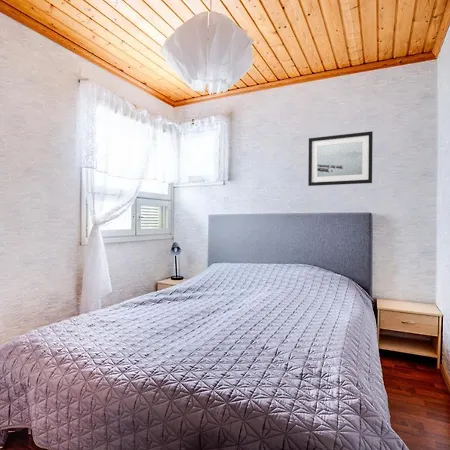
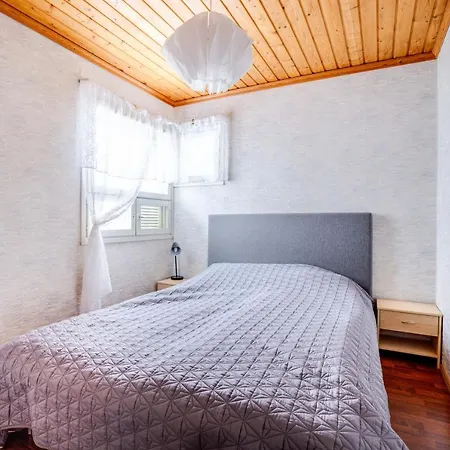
- wall art [307,131,374,187]
